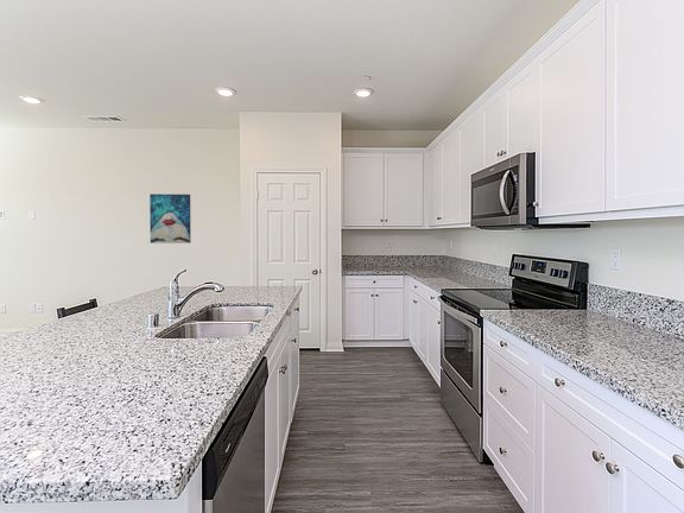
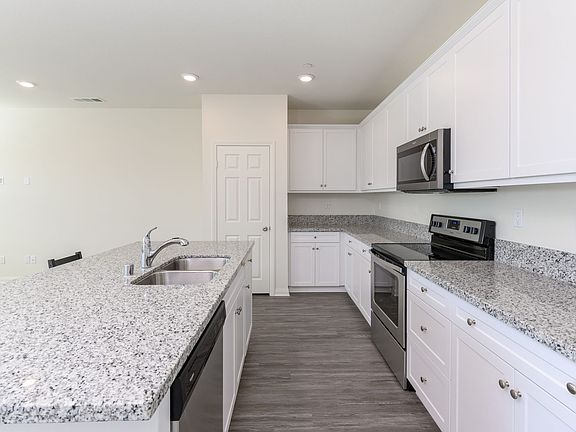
- wall art [148,192,192,245]
